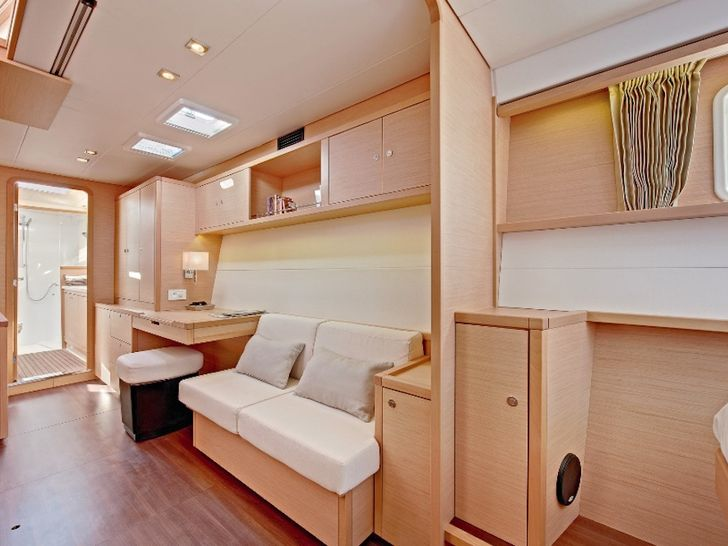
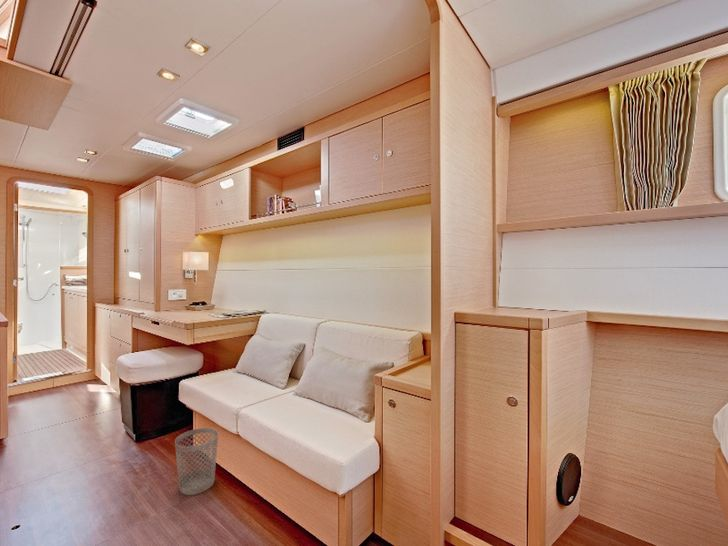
+ wastebasket [174,427,219,496]
